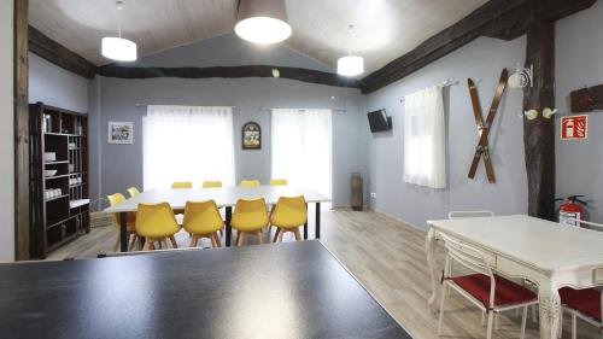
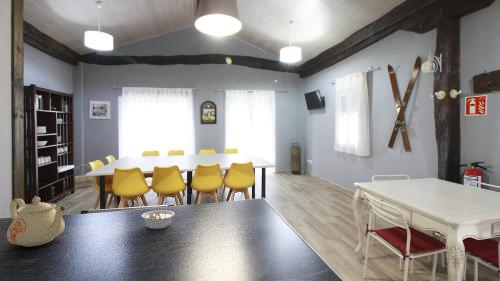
+ teapot [6,195,66,247]
+ legume [140,209,176,230]
